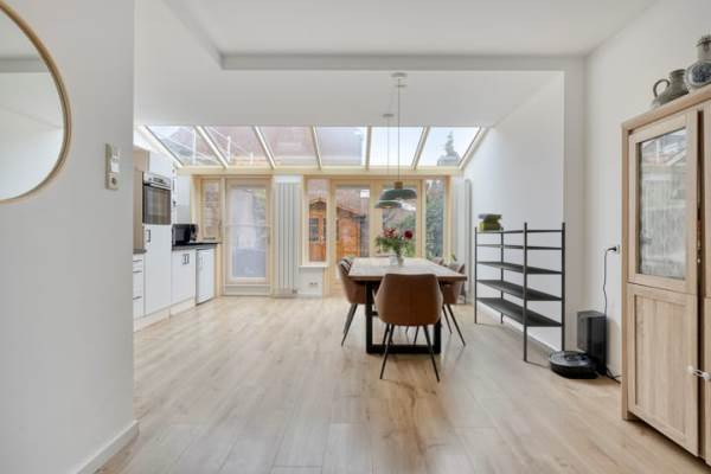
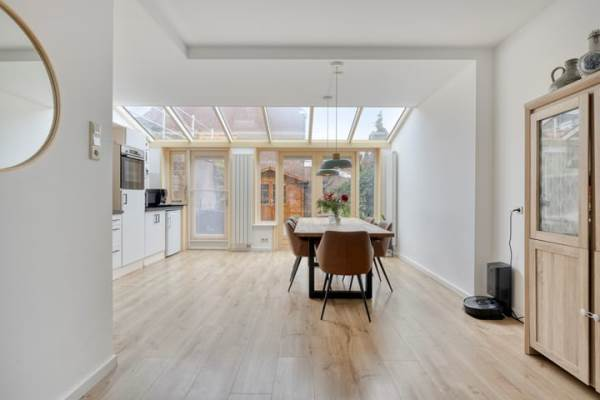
- stack of books [476,212,504,232]
- shelving unit [473,222,566,363]
